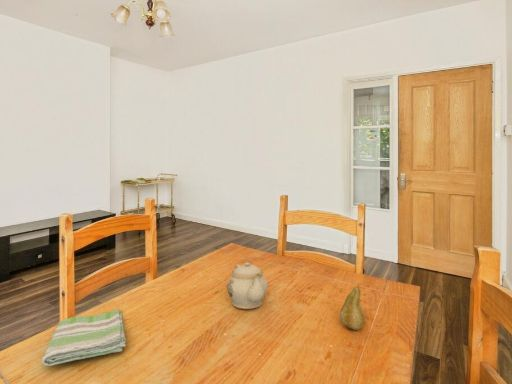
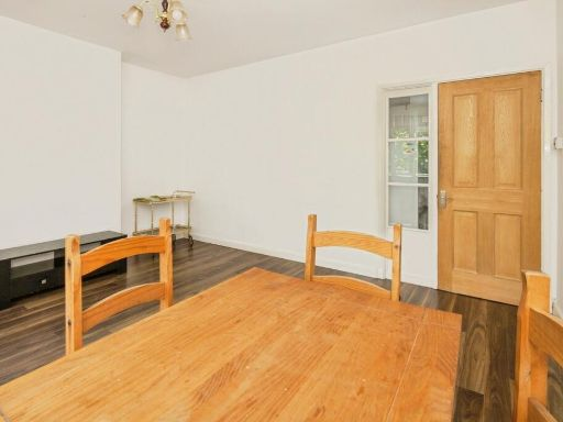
- dish towel [41,308,127,367]
- teapot [226,261,269,310]
- fruit [339,285,366,331]
